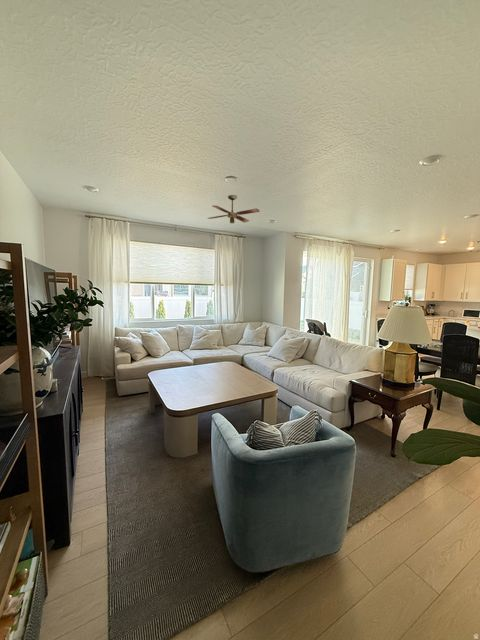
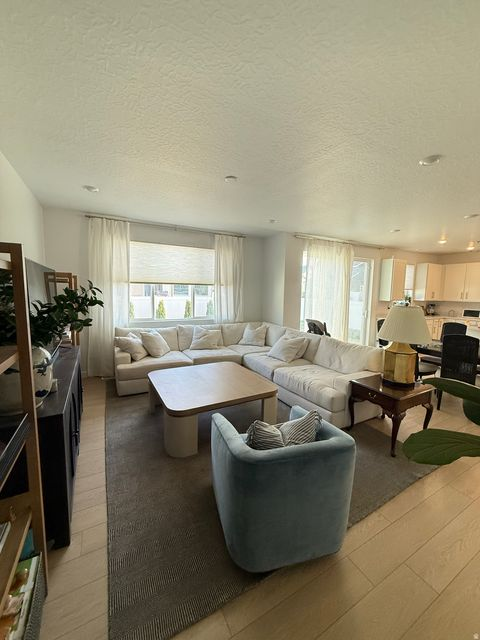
- ceiling fan [207,194,260,224]
